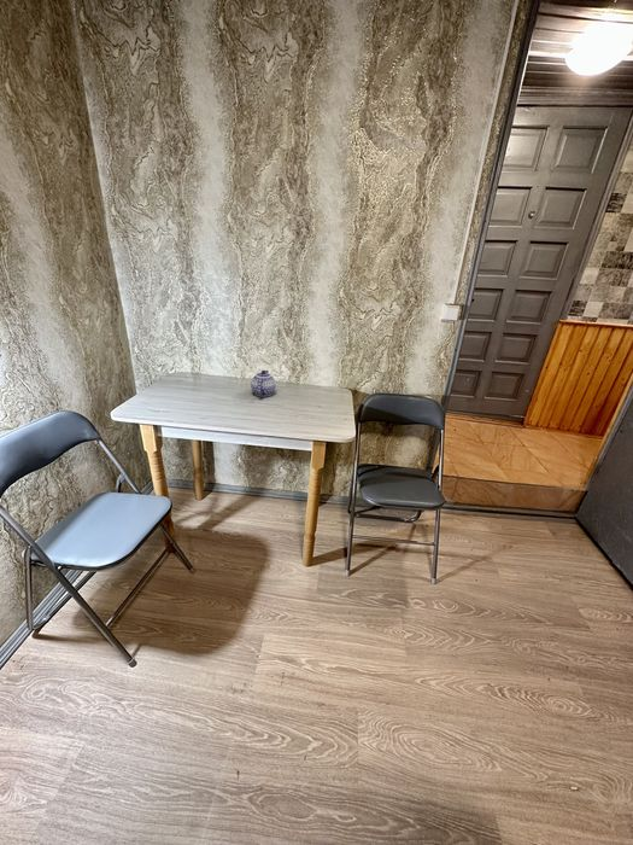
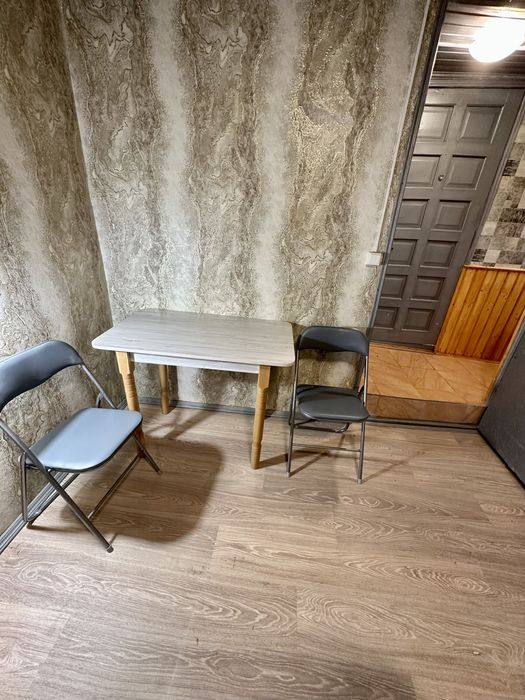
- teapot [250,369,277,397]
